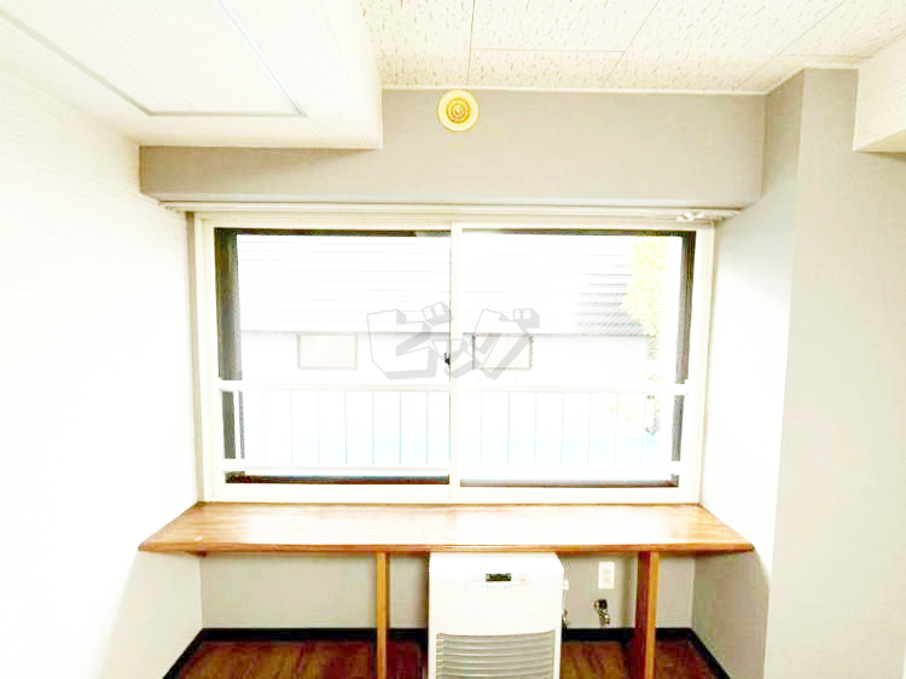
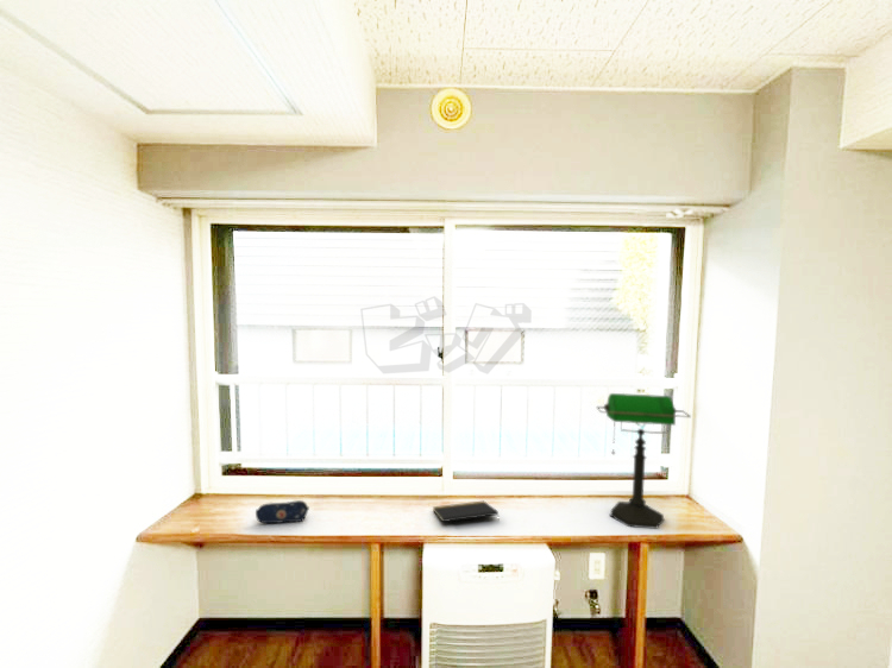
+ pencil case [255,499,310,524]
+ desk lamp [596,392,692,530]
+ notepad [432,500,501,523]
